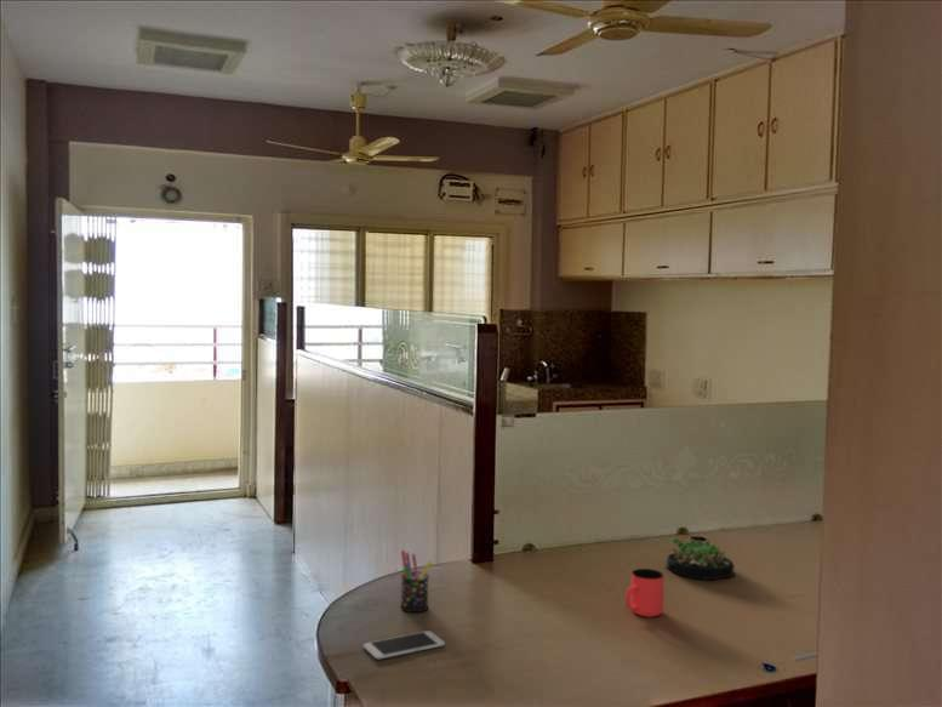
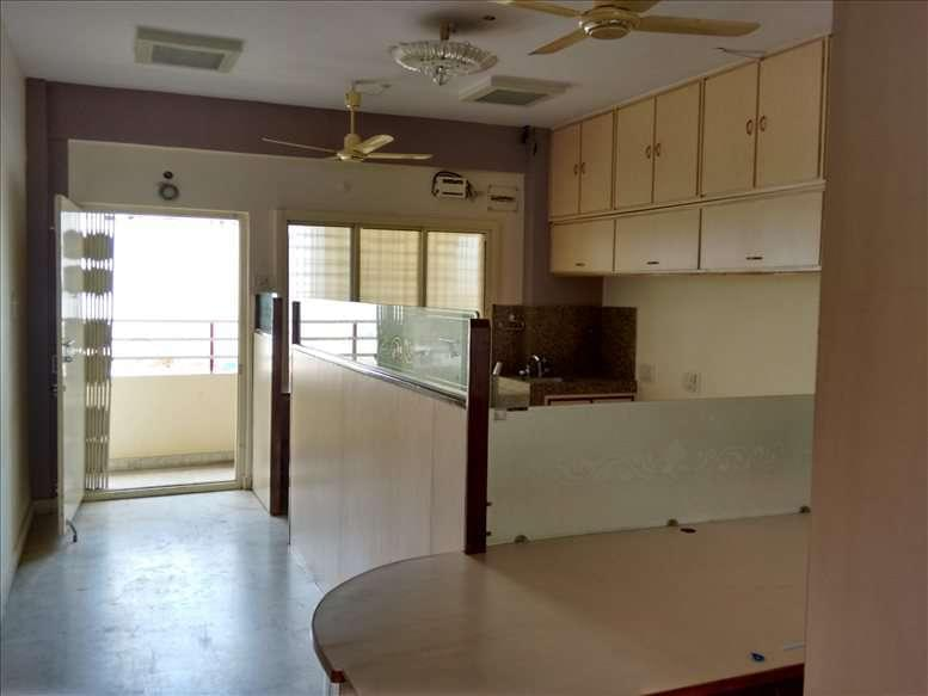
- succulent plant [664,537,737,581]
- smartphone [362,629,446,660]
- pen holder [400,549,433,614]
- cup [624,568,666,618]
